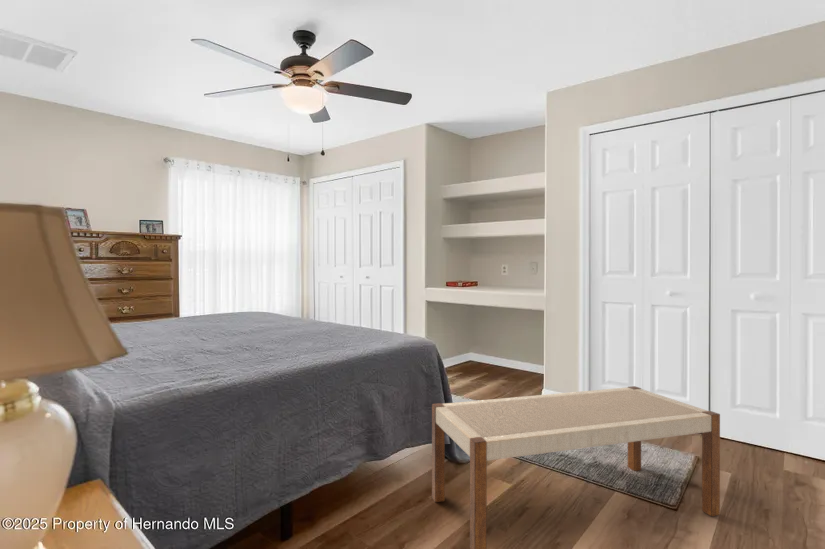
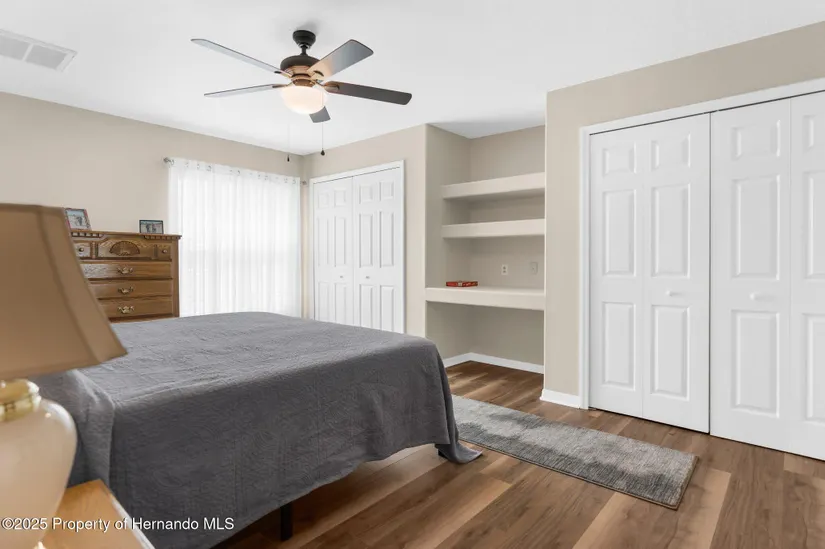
- bench [431,385,721,549]
